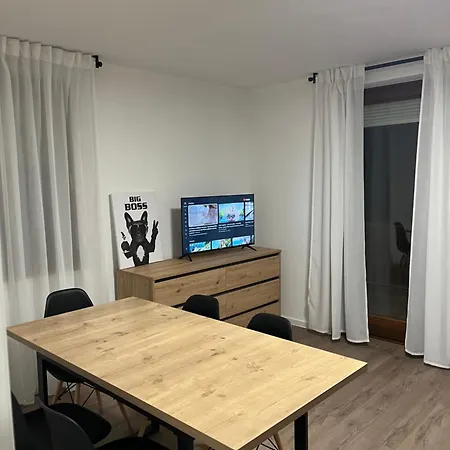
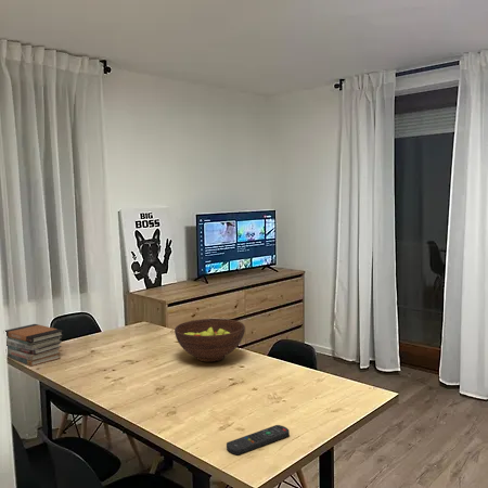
+ book stack [4,323,64,368]
+ remote control [226,424,291,455]
+ fruit bowl [174,318,246,363]
